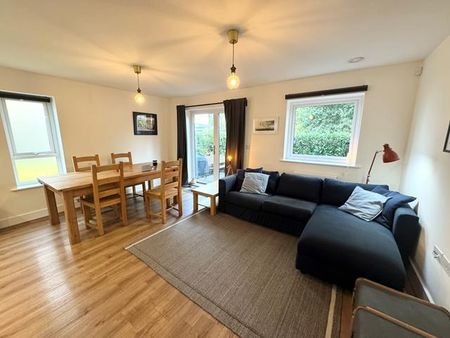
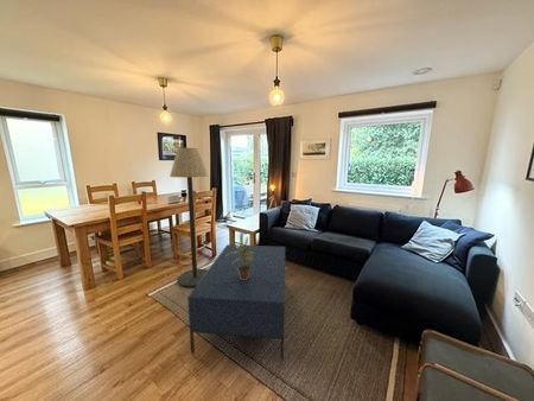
+ floor lamp [169,147,209,288]
+ coffee table [186,243,288,363]
+ potted plant [225,230,255,280]
